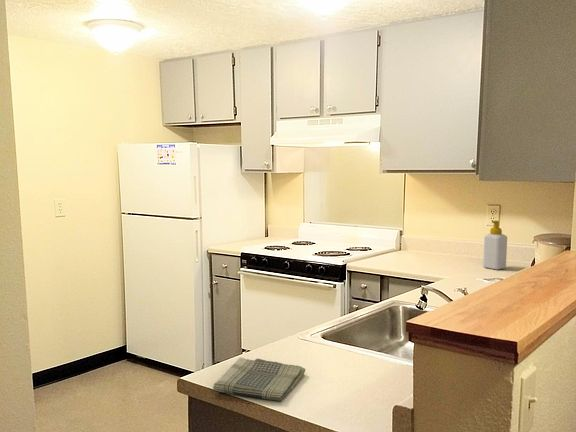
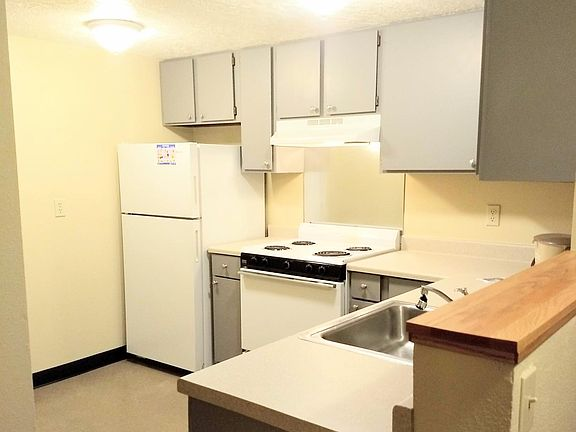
- dish towel [212,356,307,402]
- soap bottle [482,220,508,271]
